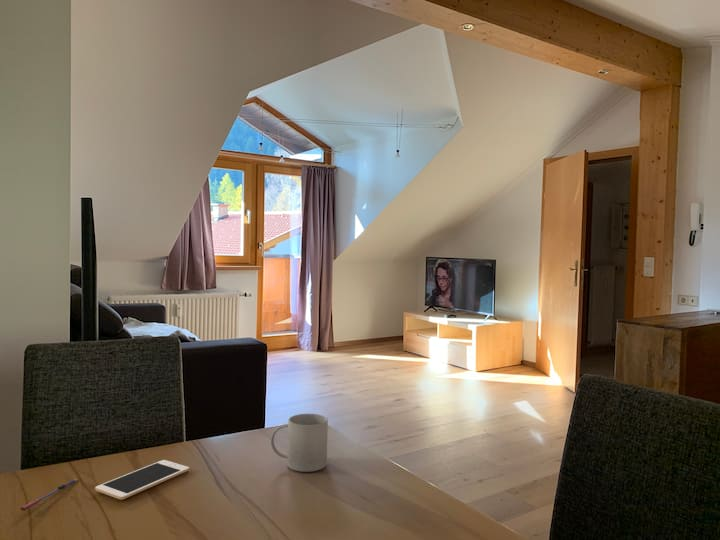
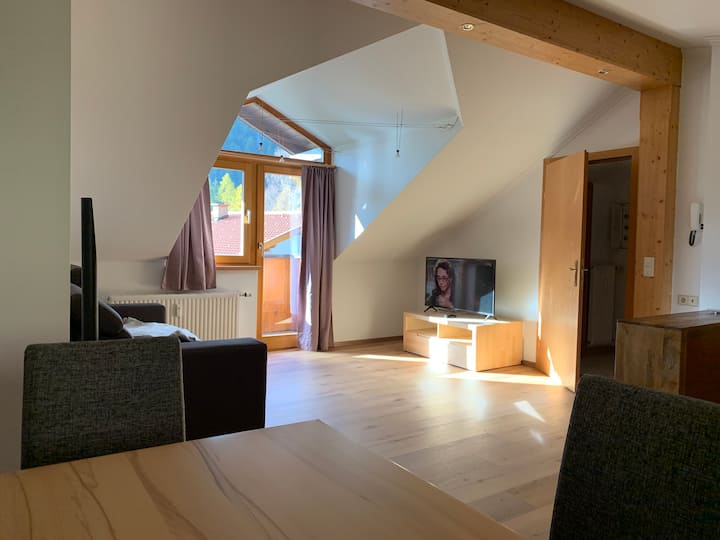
- cell phone [94,459,190,501]
- pen [19,478,79,512]
- mug [270,413,329,473]
